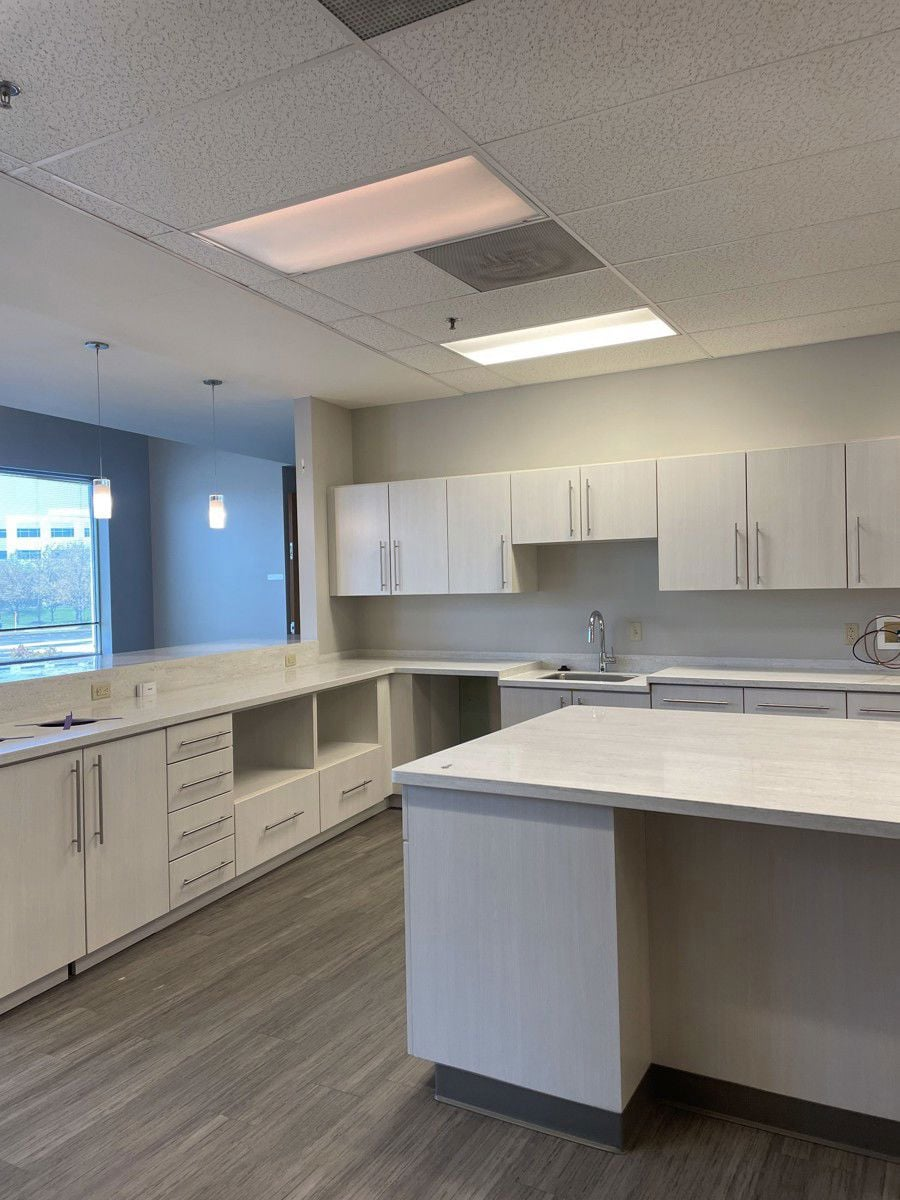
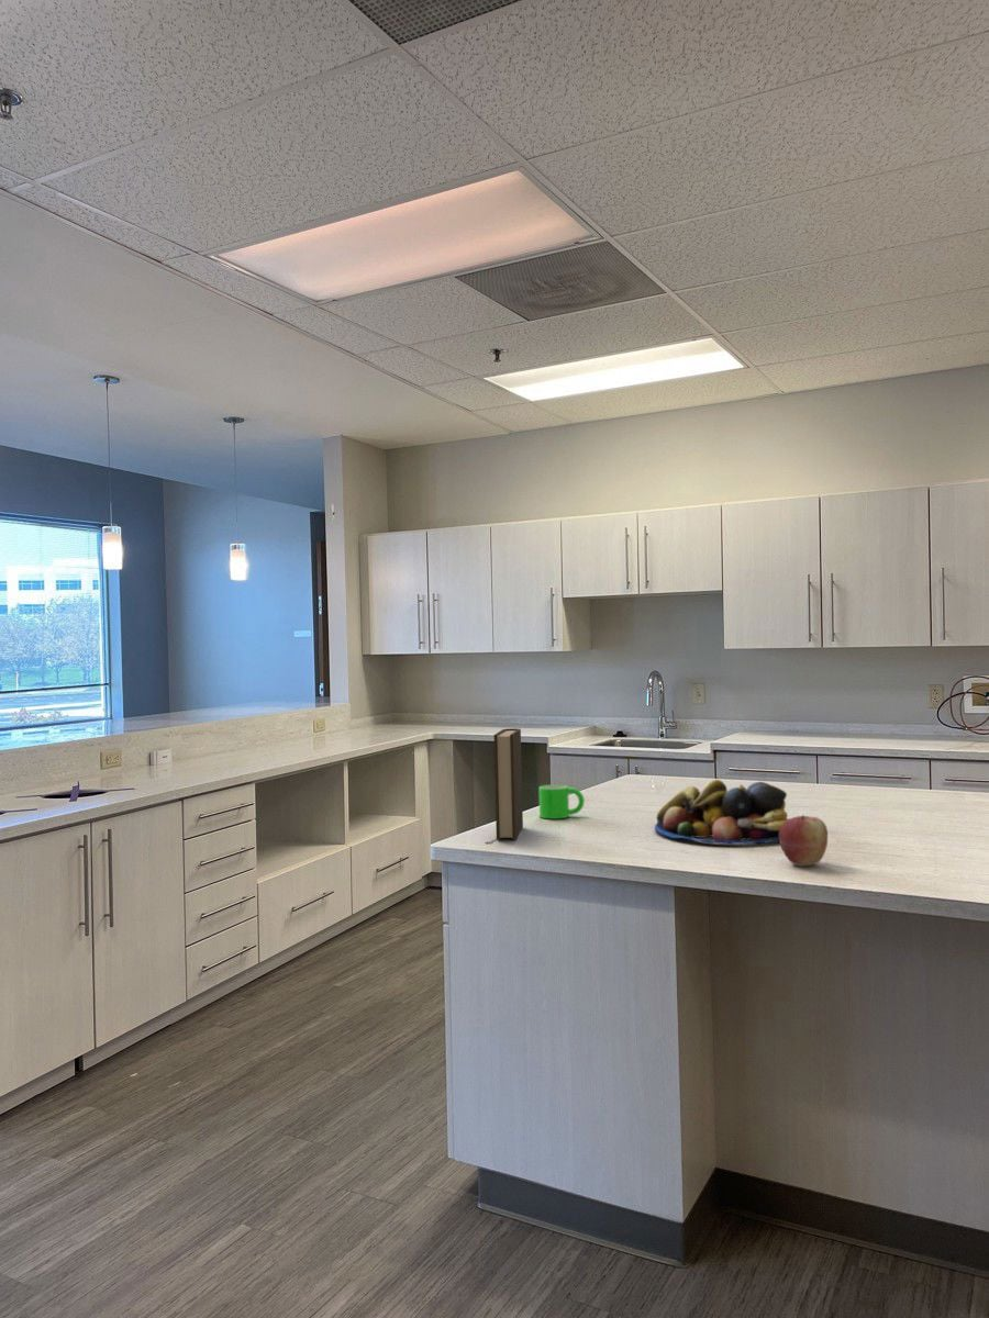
+ apple [779,814,829,868]
+ fruit bowl [654,779,788,846]
+ mug [538,783,586,819]
+ book [493,727,524,841]
